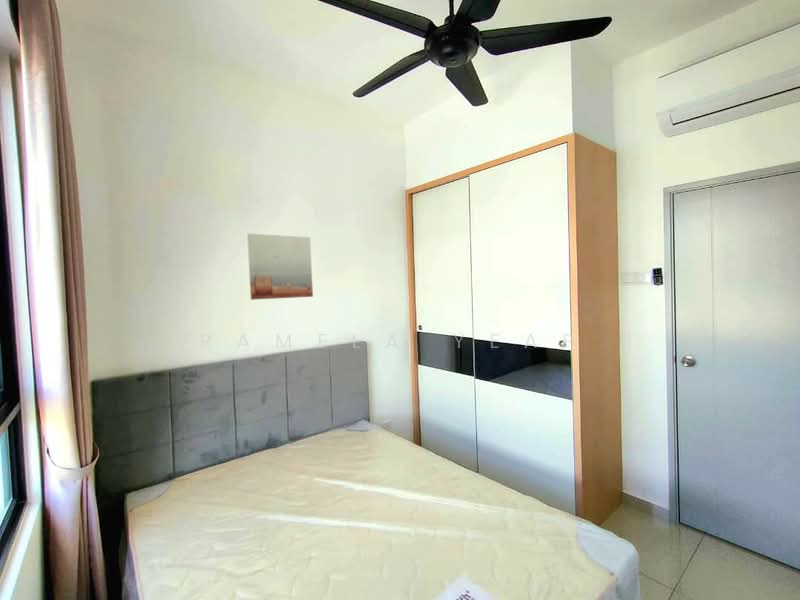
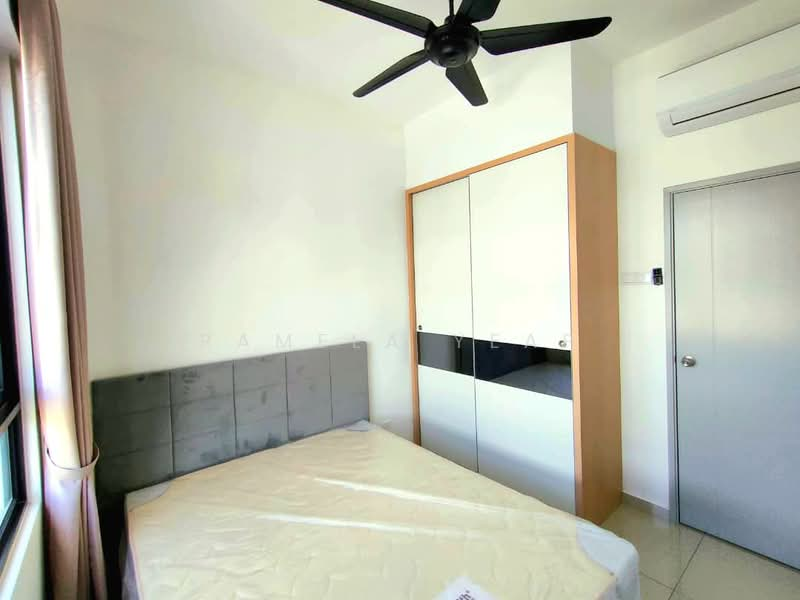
- wall art [246,232,314,301]
